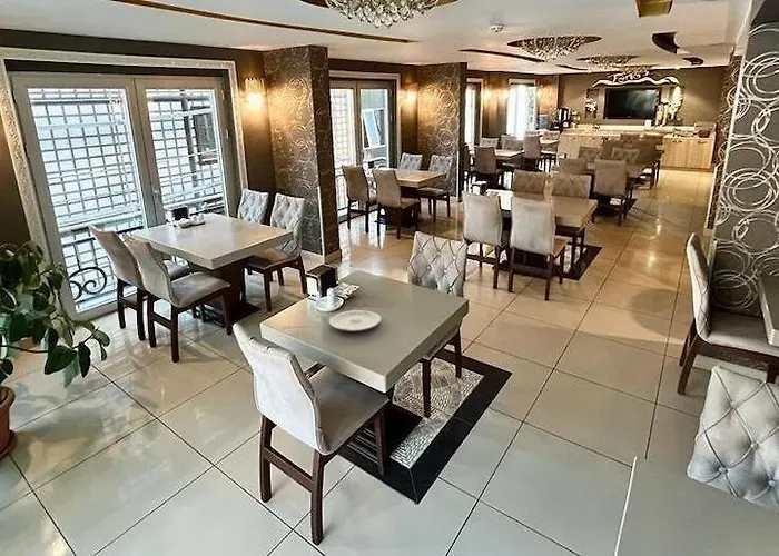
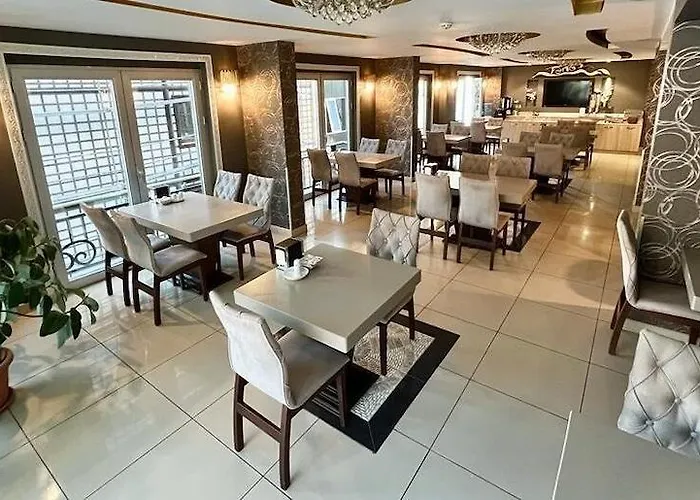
- plate [328,309,382,332]
